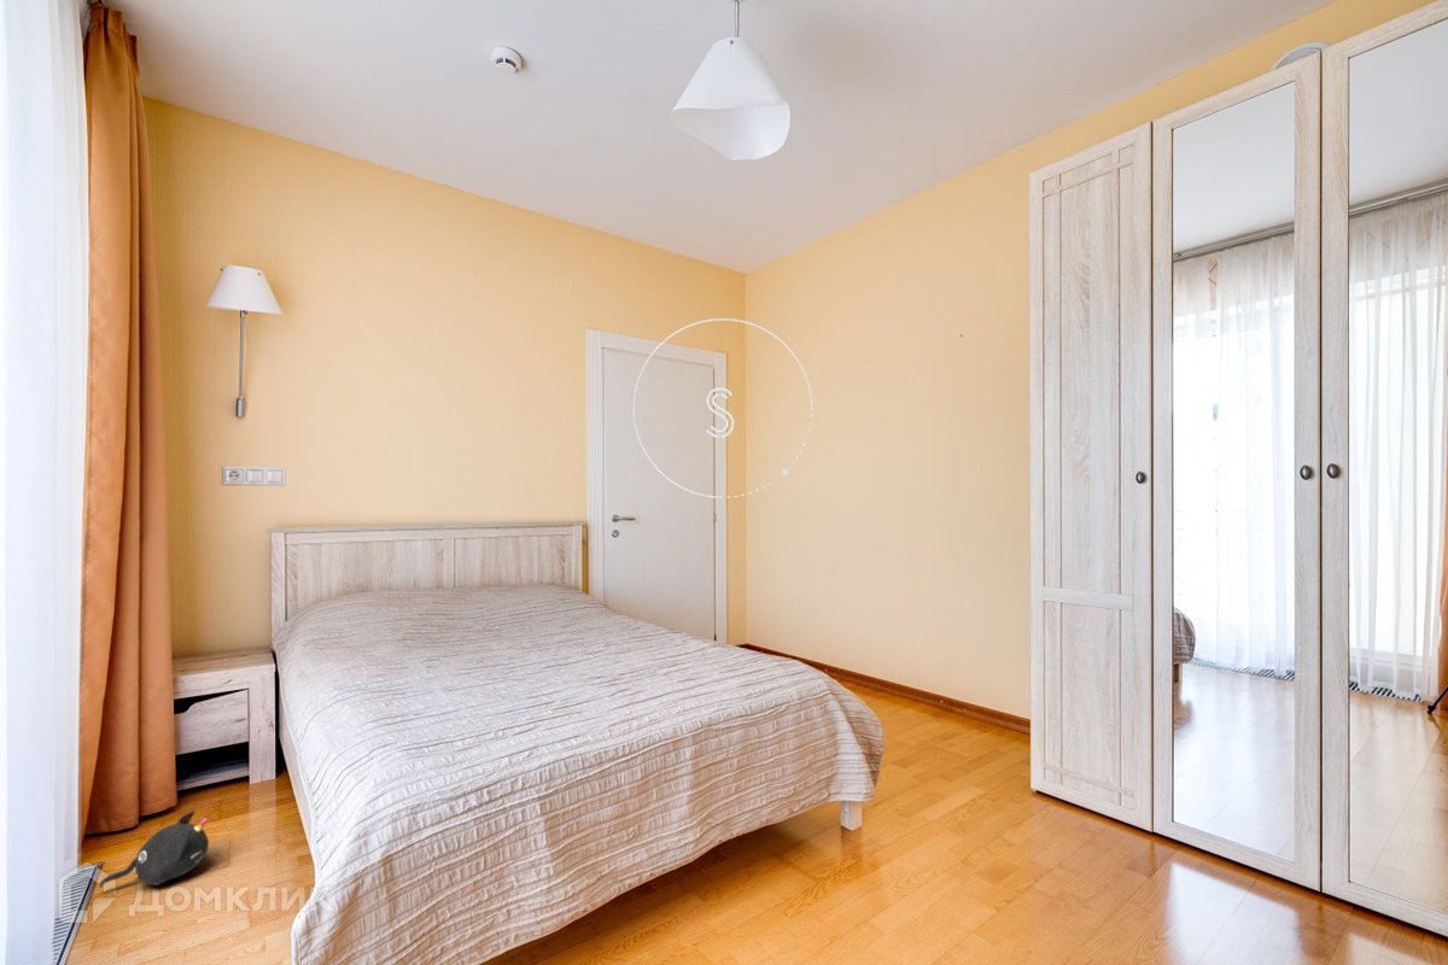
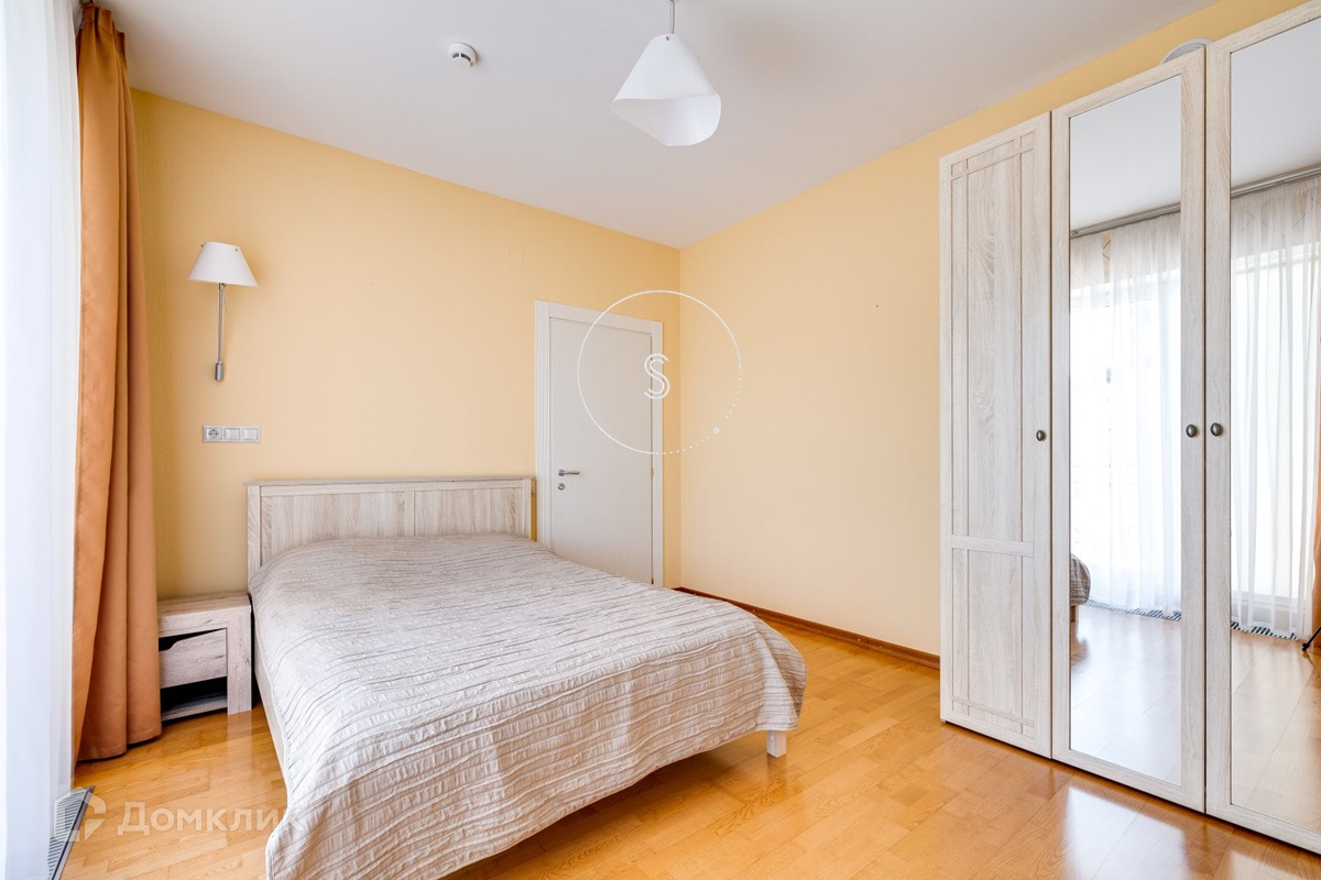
- plush toy [98,809,210,889]
